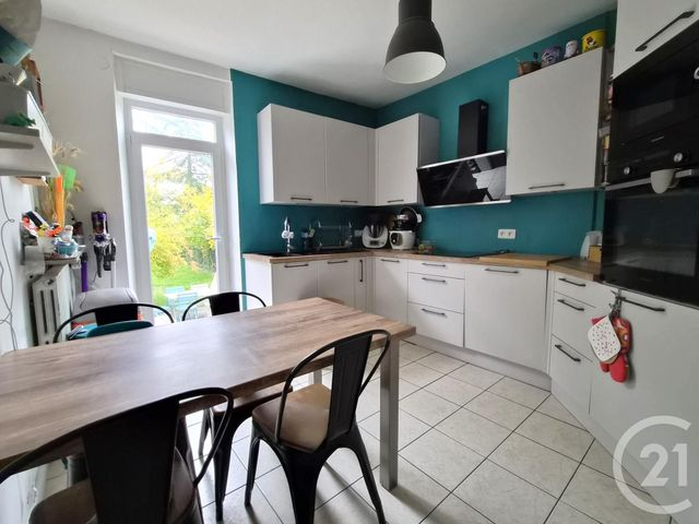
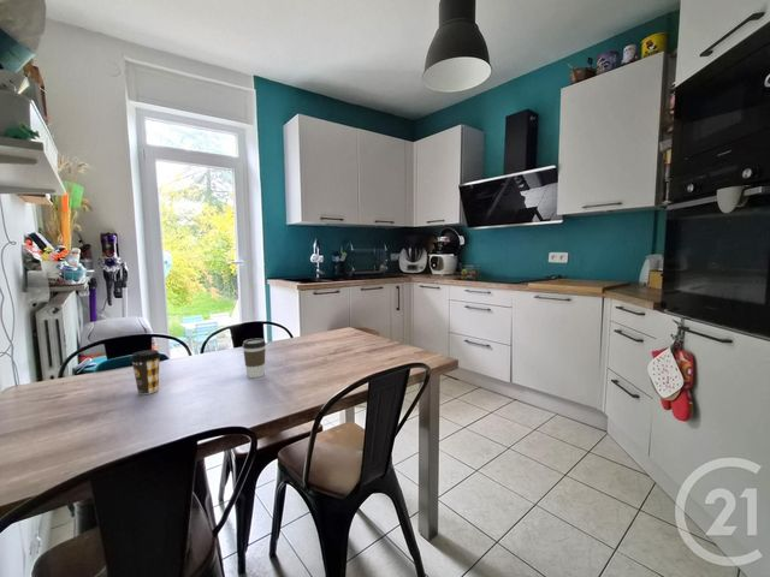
+ coffee cup [129,349,162,395]
+ coffee cup [242,338,267,379]
